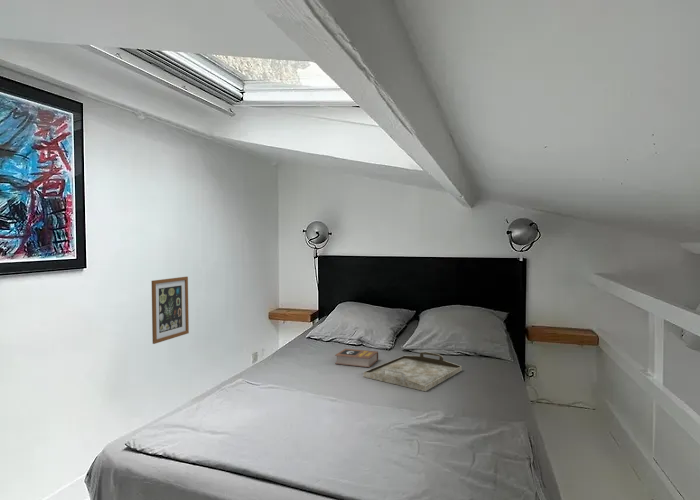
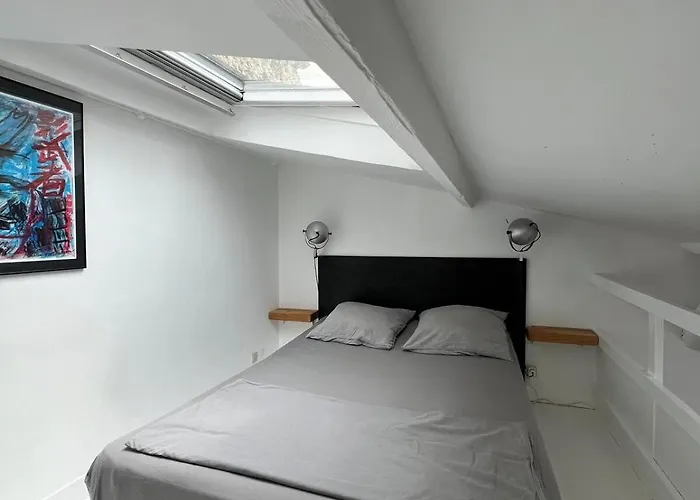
- serving tray [362,351,463,392]
- wall art [151,276,190,345]
- book [334,348,379,368]
